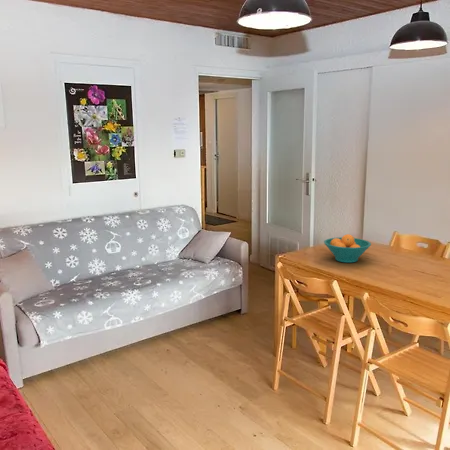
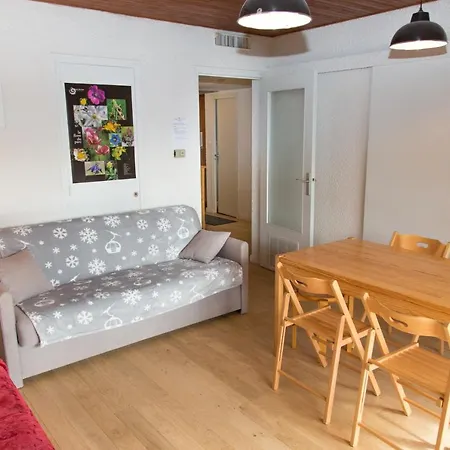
- fruit bowl [323,233,372,264]
